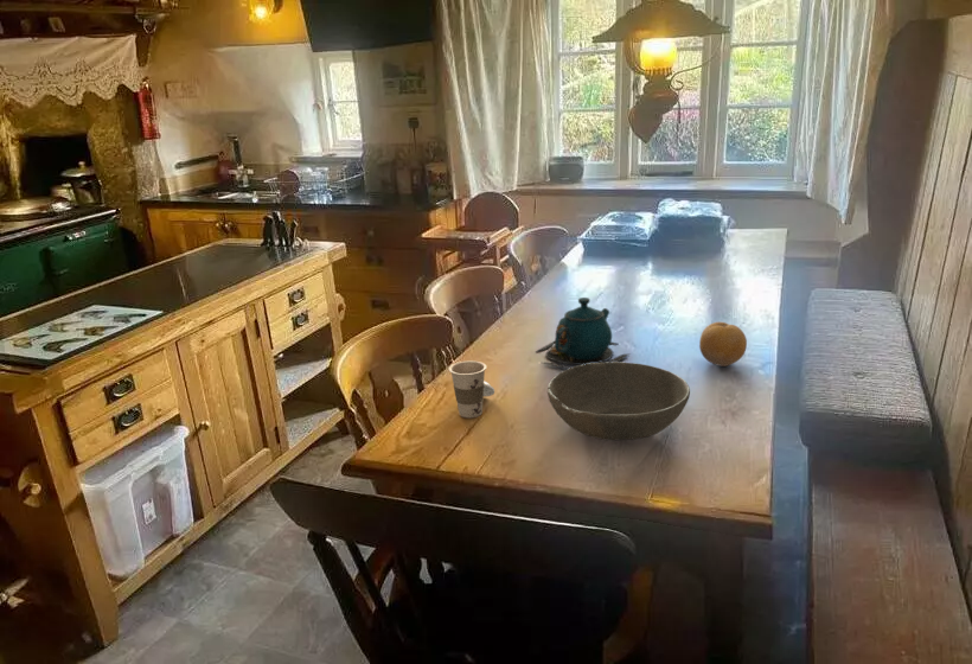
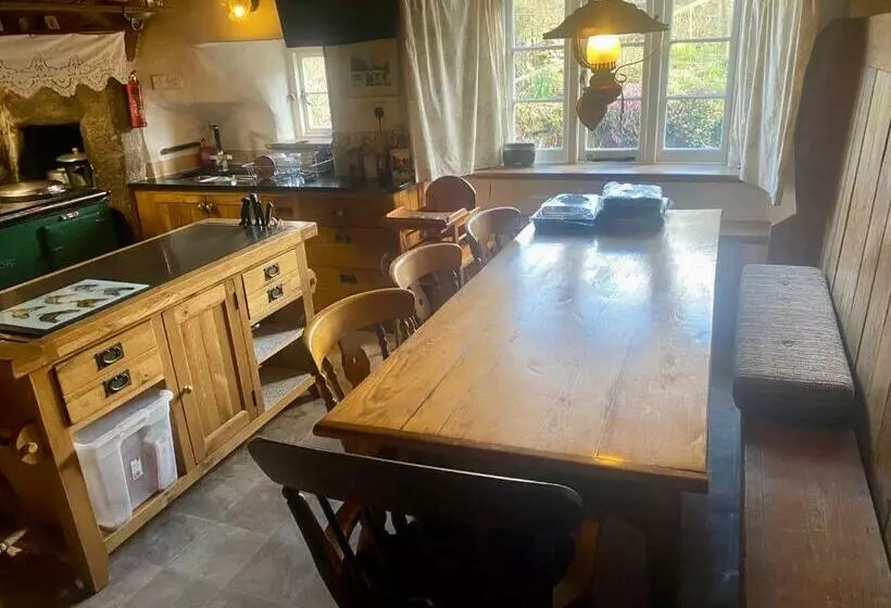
- teapot [533,296,632,370]
- cup [448,359,495,419]
- bowl [546,362,691,441]
- fruit [698,321,748,368]
